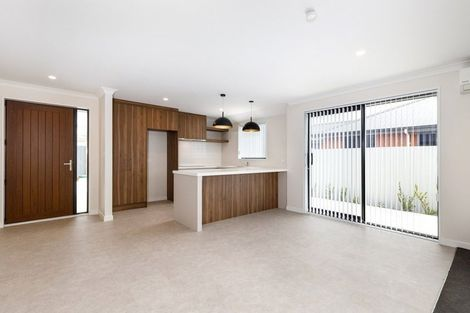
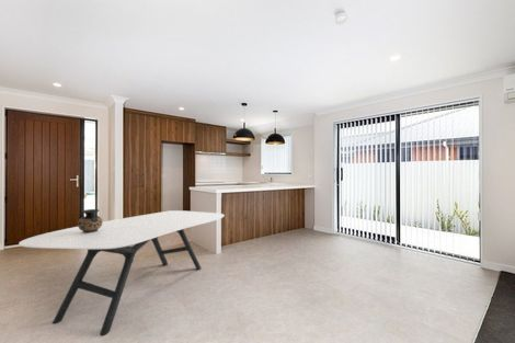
+ dining table [18,209,226,338]
+ pottery vessel [77,208,104,233]
